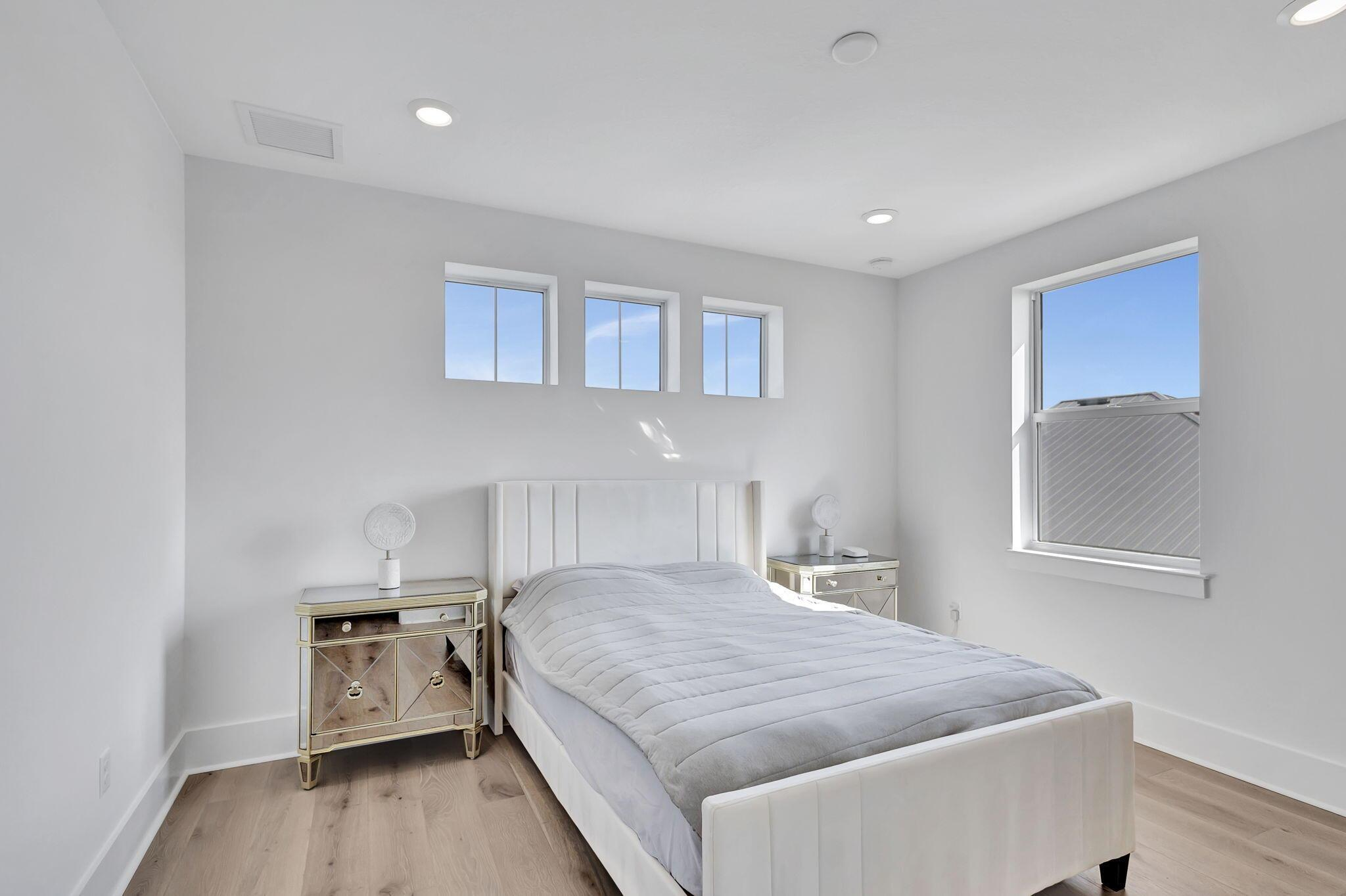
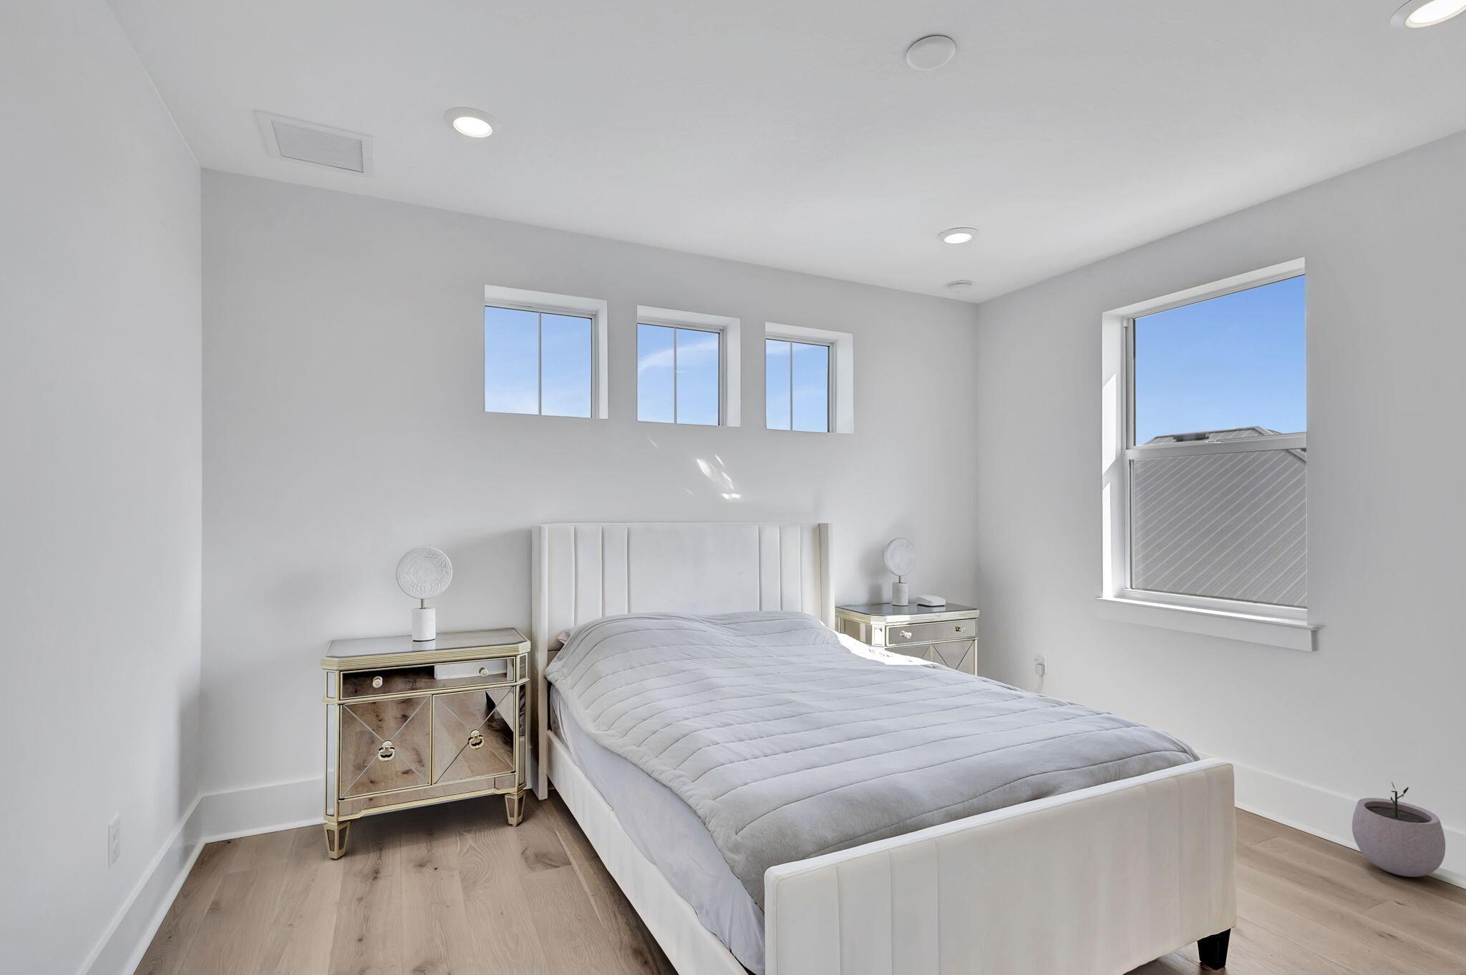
+ plant pot [1352,781,1446,878]
